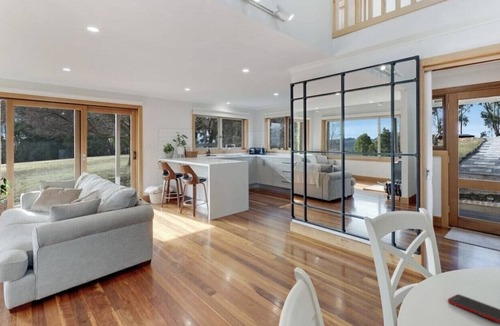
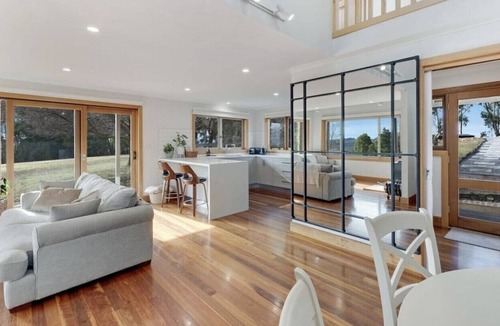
- cell phone [447,293,500,324]
